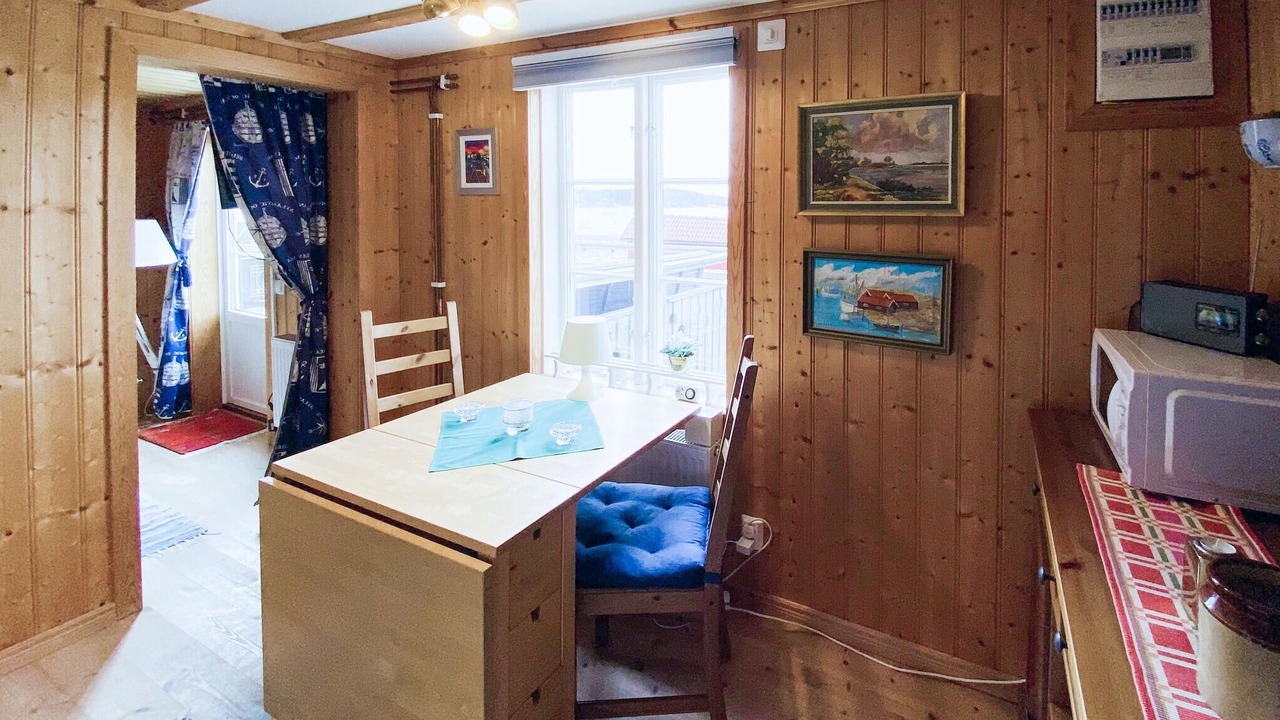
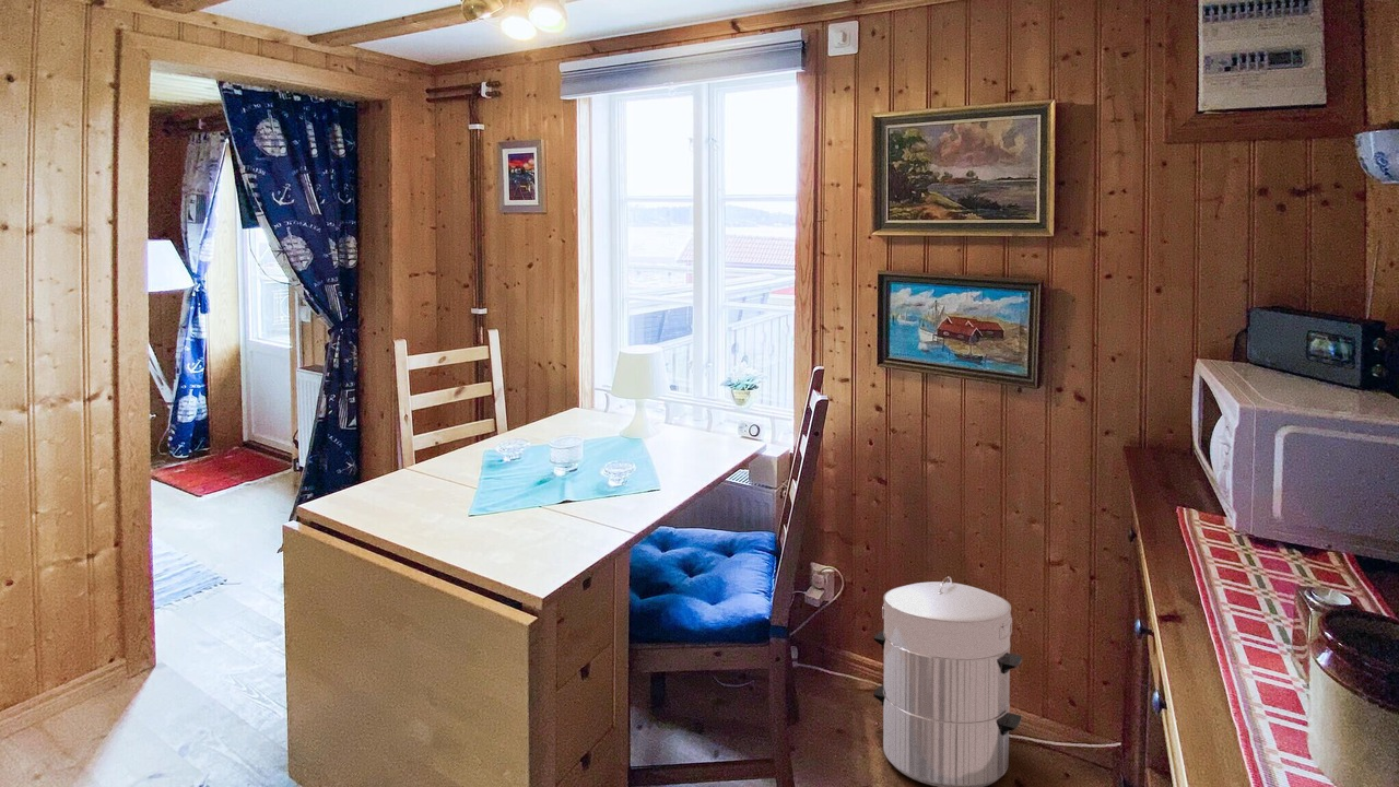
+ waste bin [872,576,1023,787]
